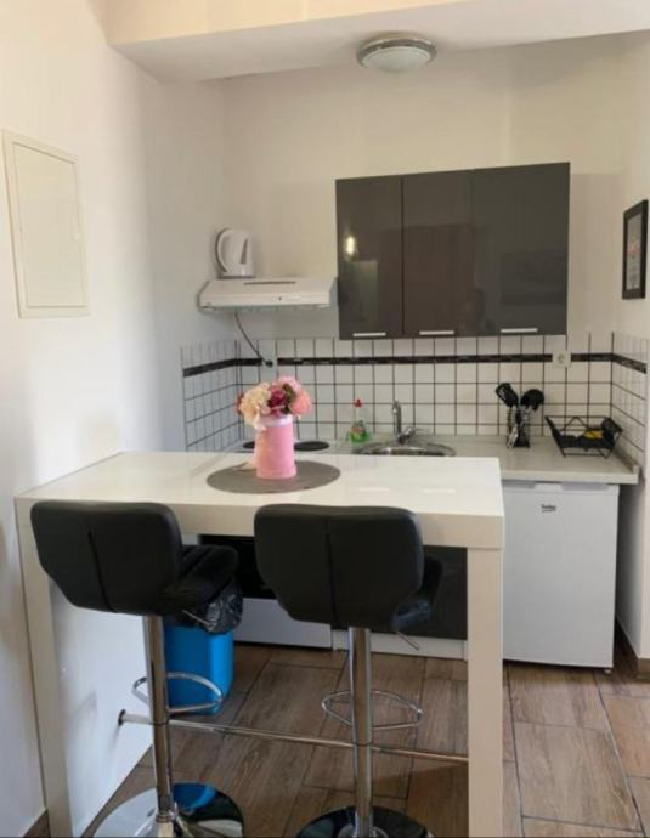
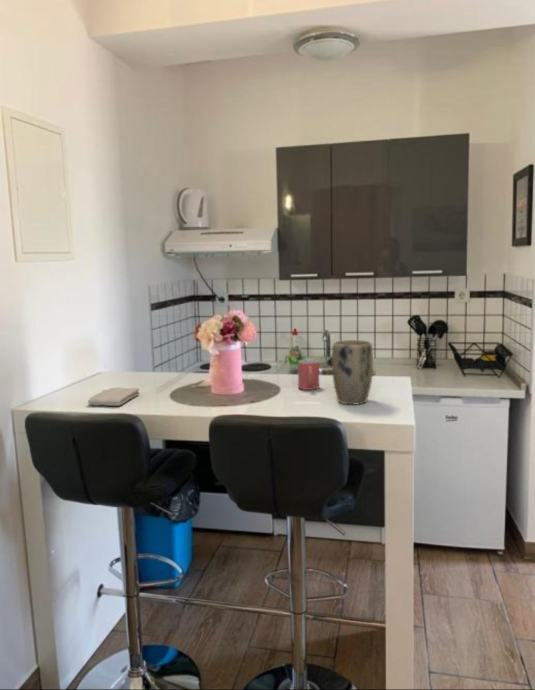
+ washcloth [87,386,141,407]
+ mug [297,359,320,391]
+ plant pot [331,339,374,406]
